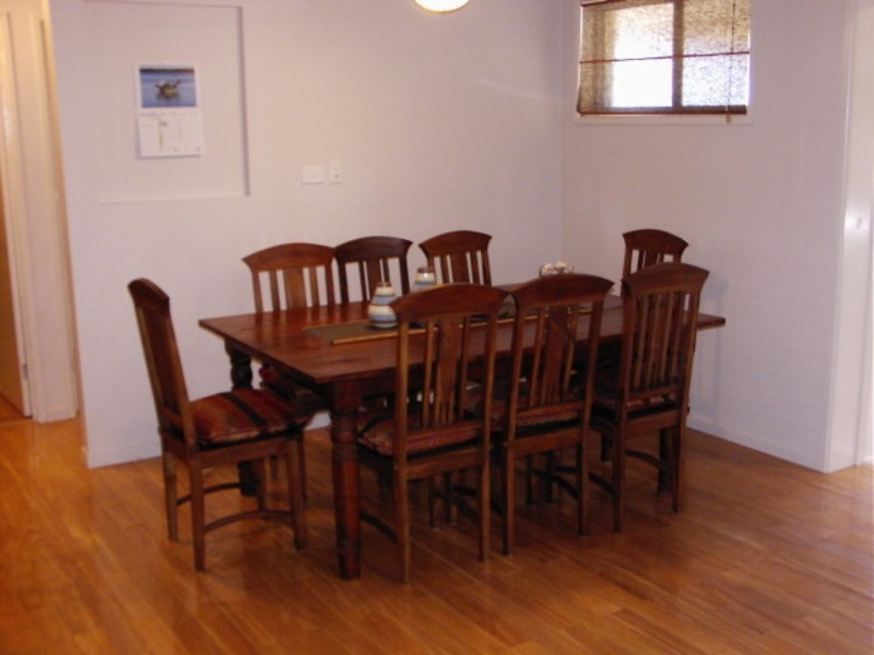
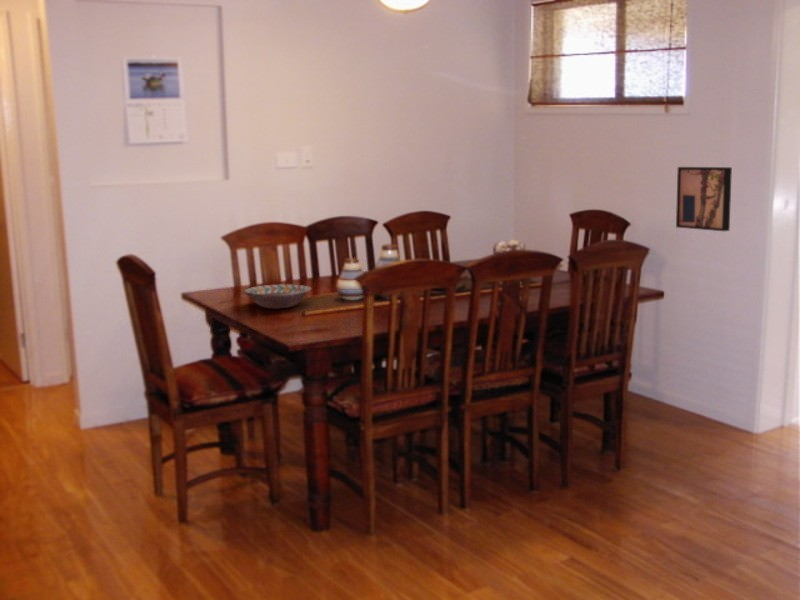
+ decorative bowl [243,283,312,309]
+ wall art [675,166,733,232]
